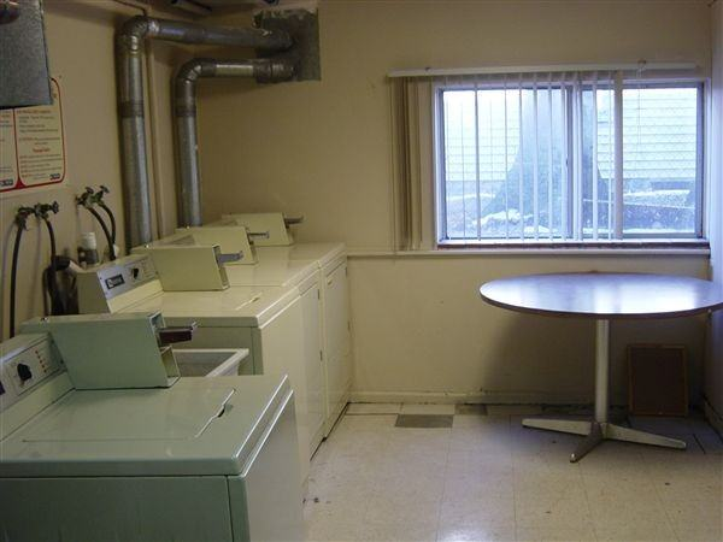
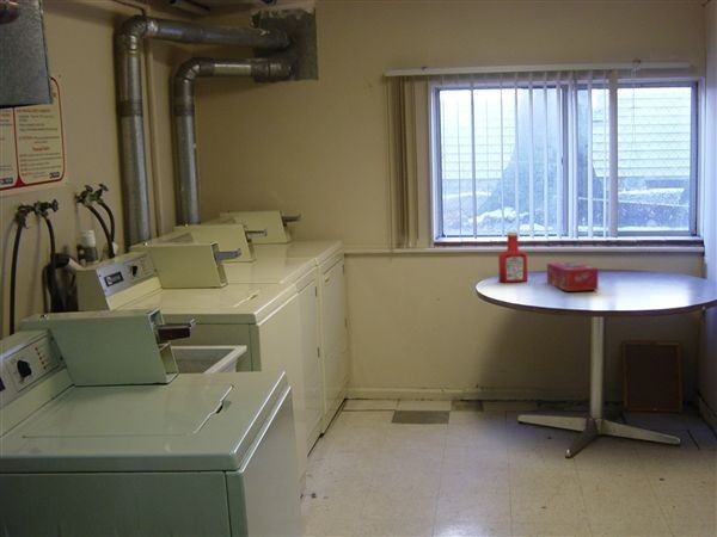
+ tissue box [546,261,599,292]
+ soap bottle [497,230,528,284]
